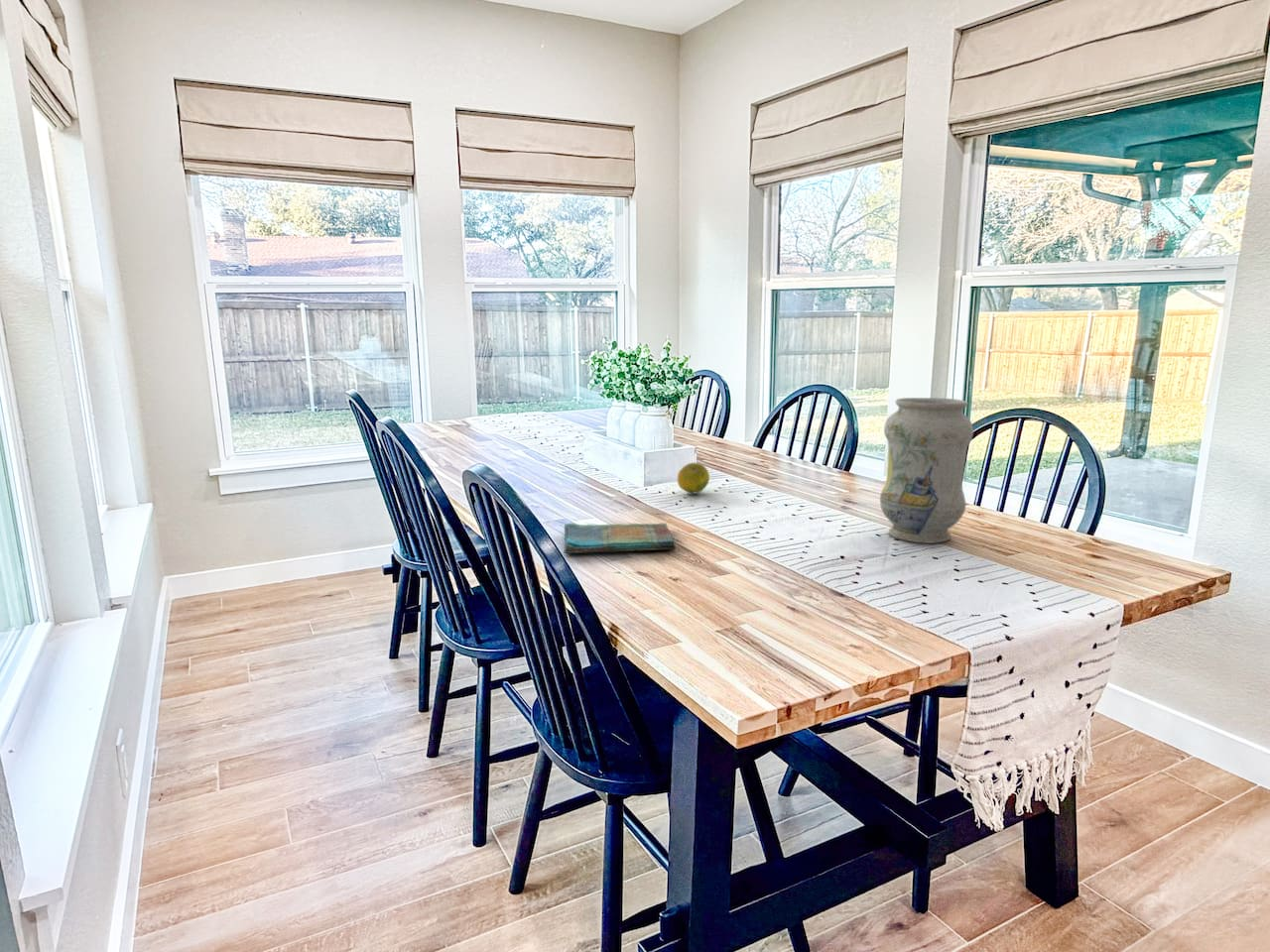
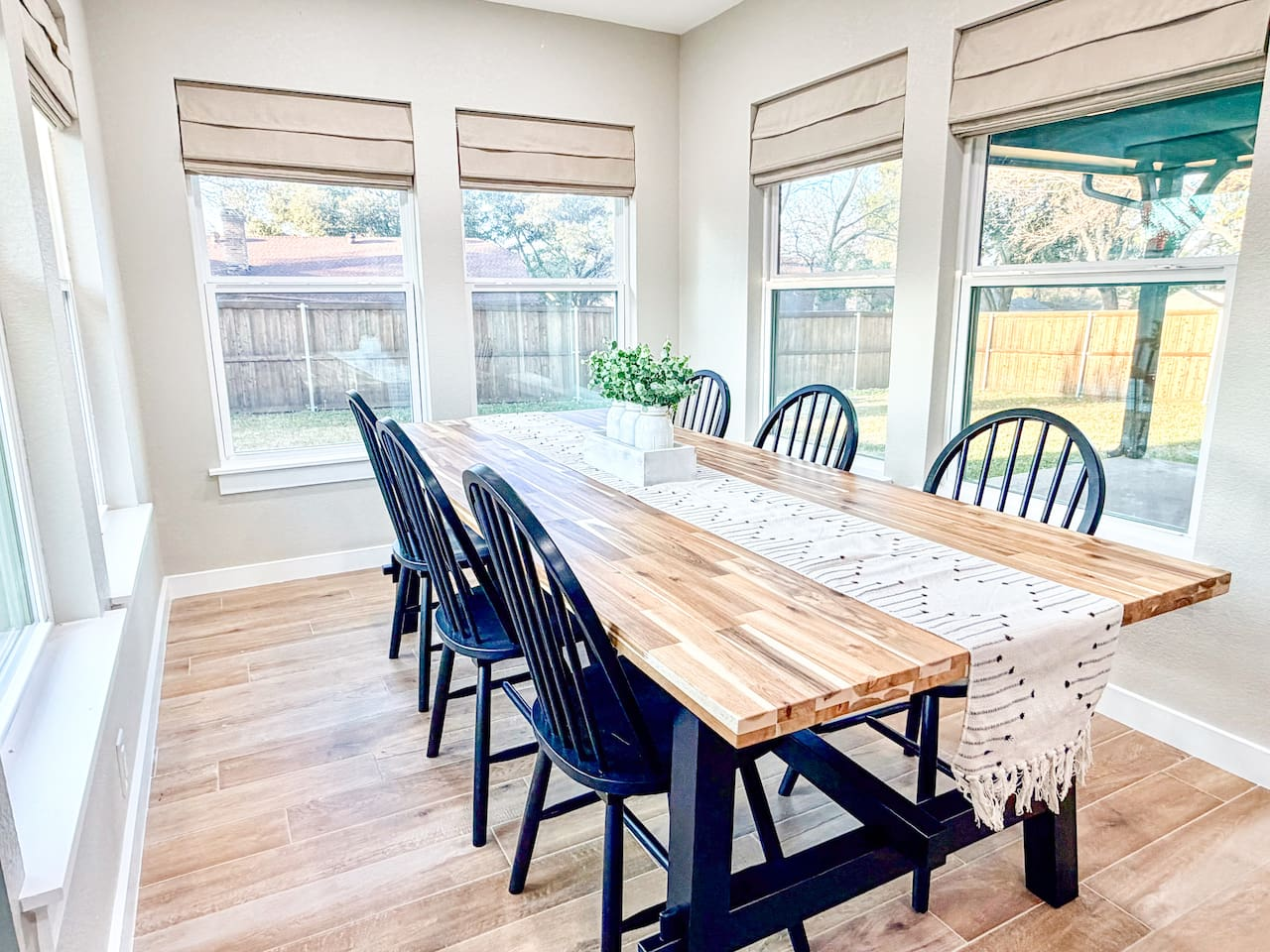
- fruit [677,462,710,494]
- vase [879,397,974,544]
- dish towel [563,522,677,554]
